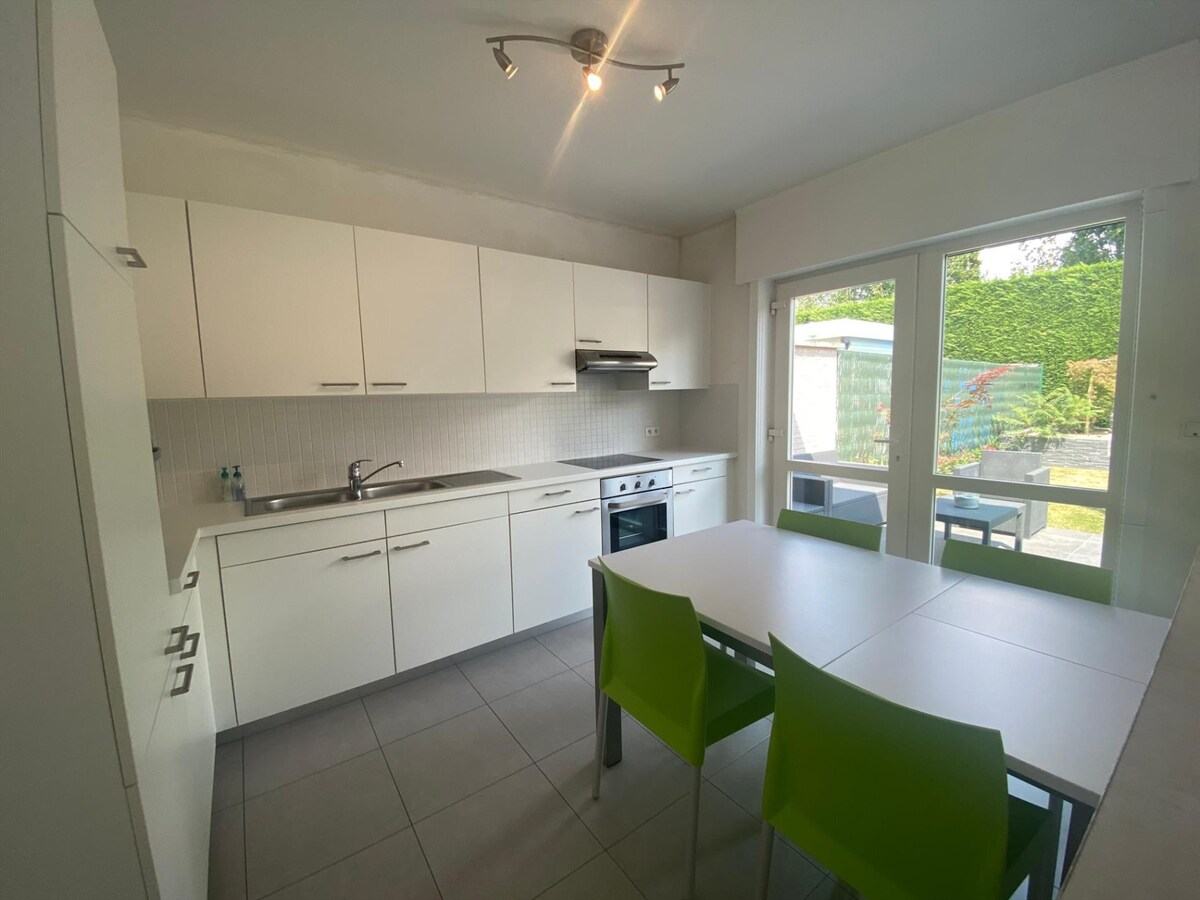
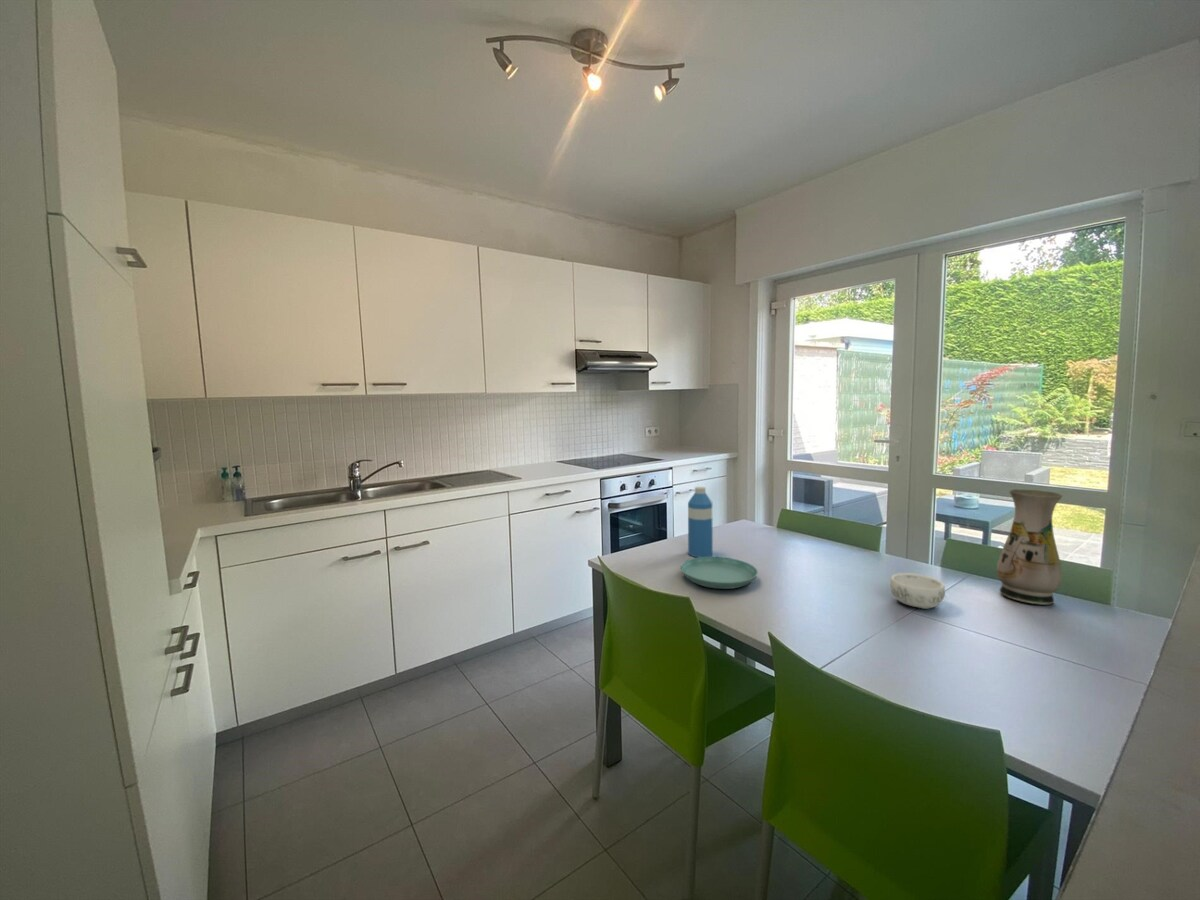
+ water bottle [687,486,714,558]
+ decorative bowl [889,572,946,610]
+ vase [996,488,1064,606]
+ saucer [680,556,759,590]
